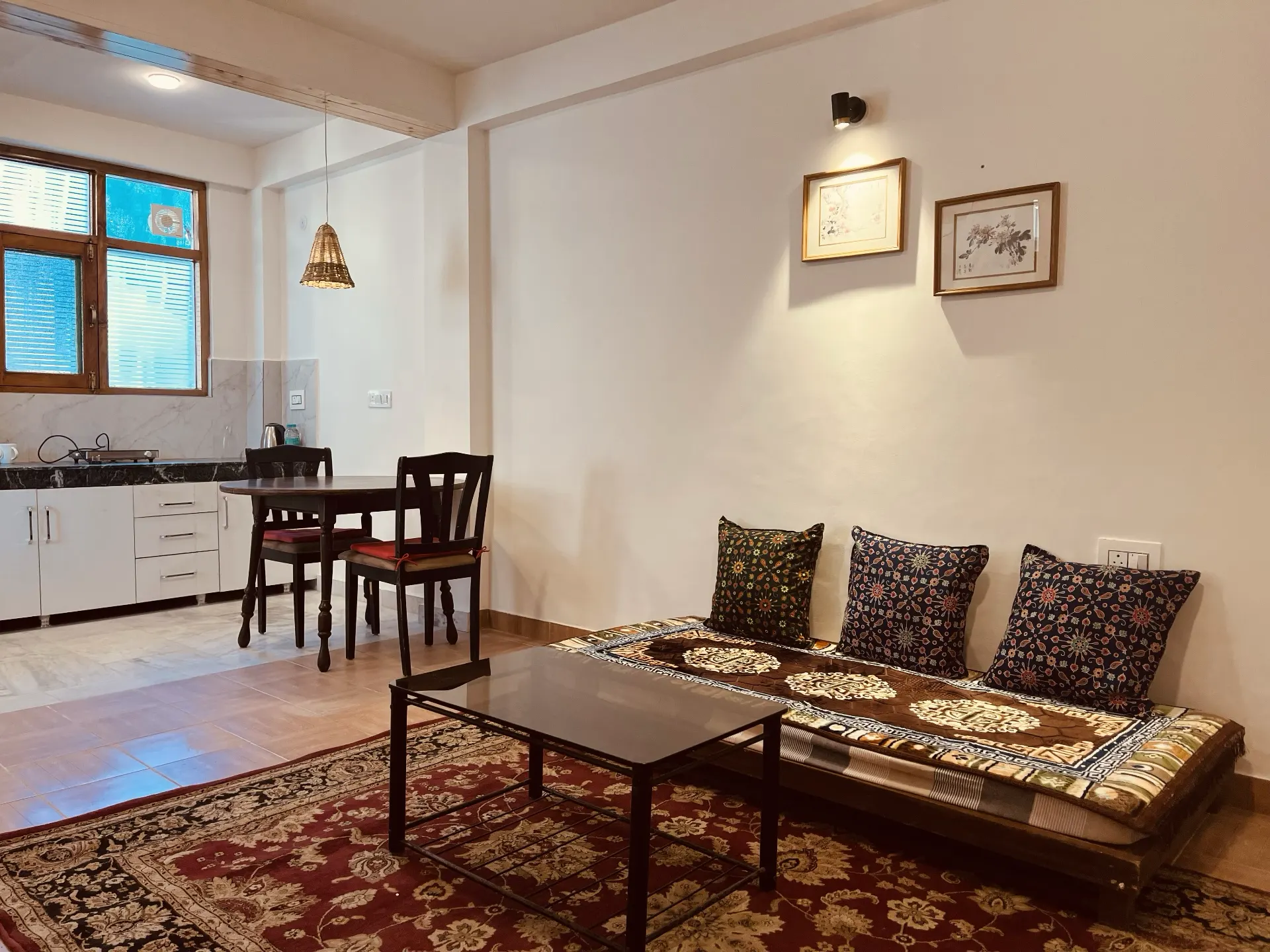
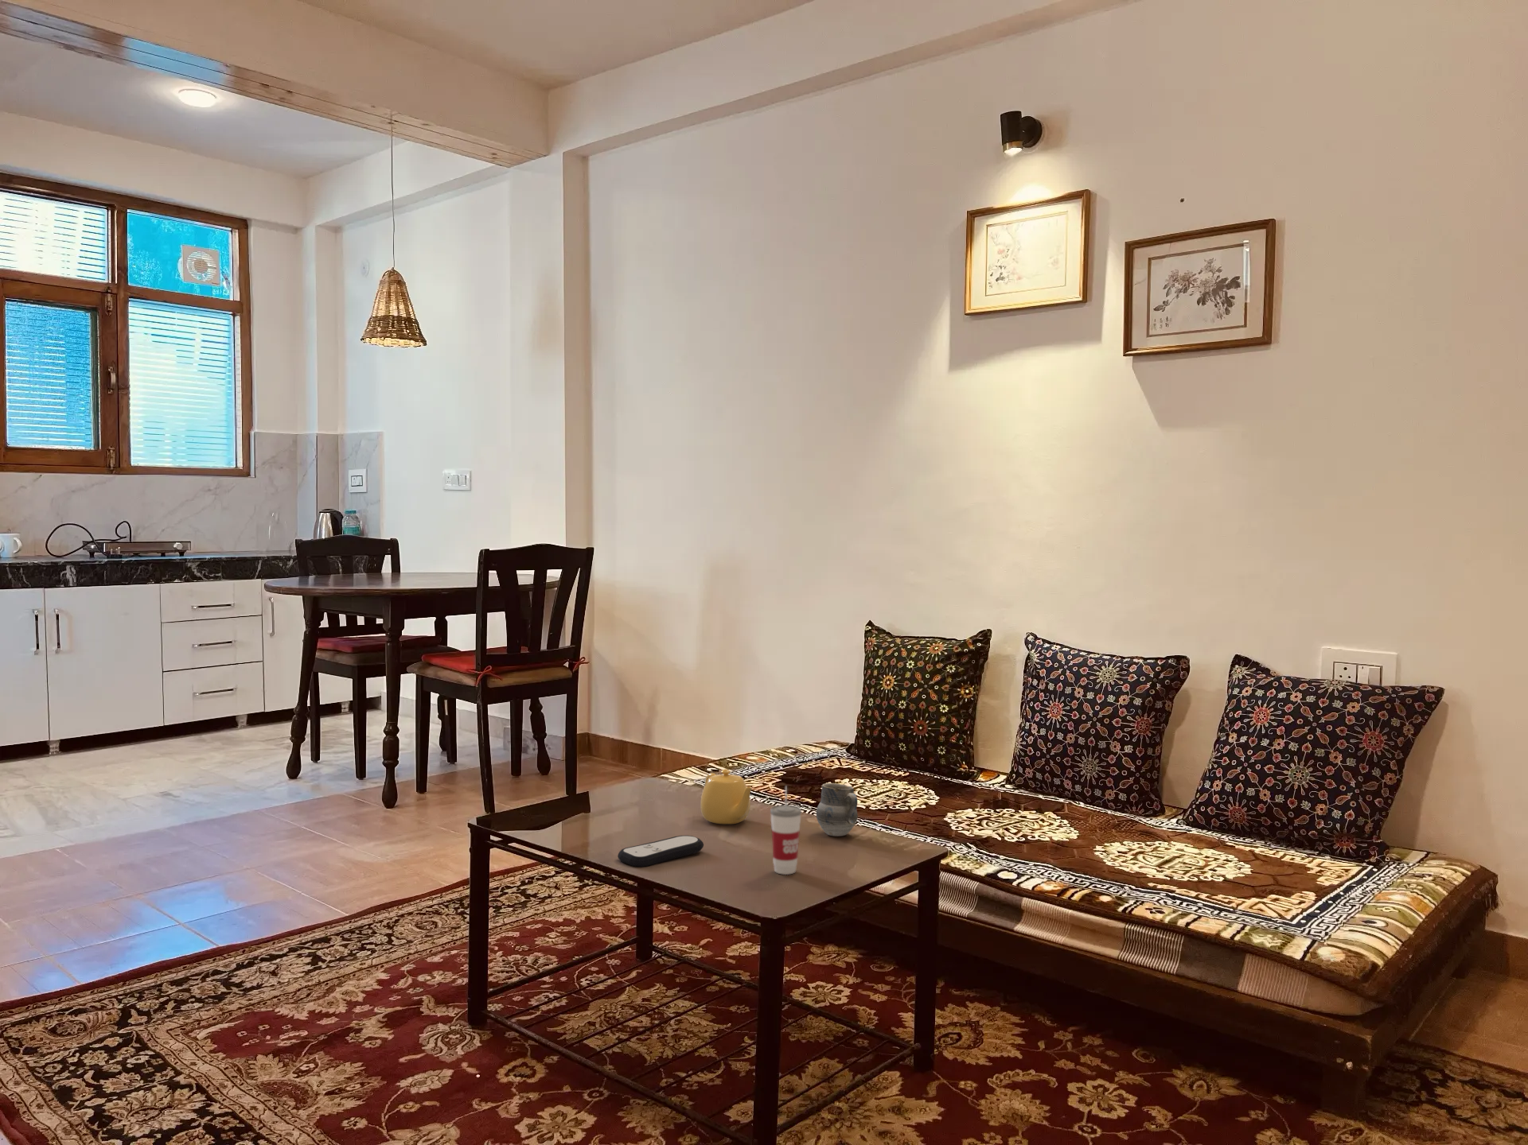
+ cup [816,783,859,837]
+ teapot [699,769,752,825]
+ cup [770,785,803,876]
+ remote control [617,835,704,867]
